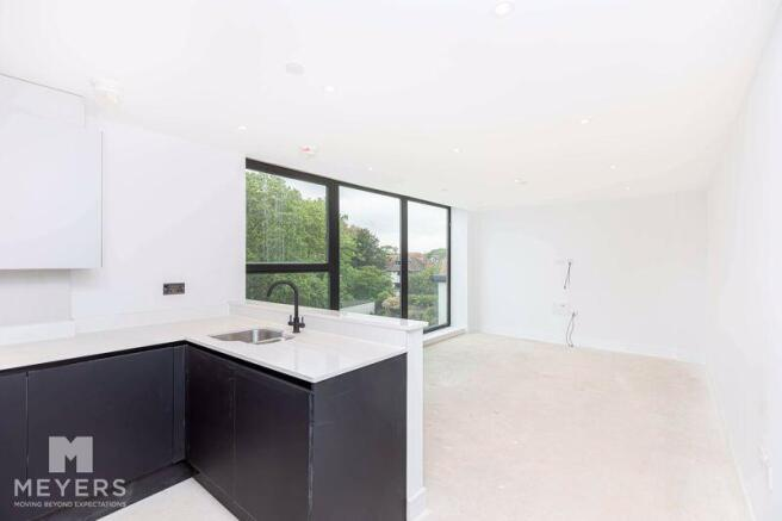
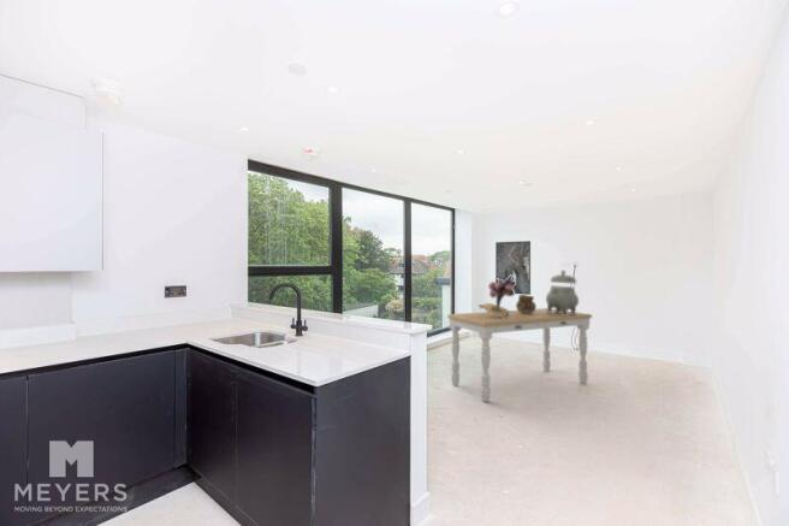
+ bouquet [476,274,516,319]
+ vessel [545,268,580,315]
+ ceramic pot [515,294,538,314]
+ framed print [494,240,532,296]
+ dining table [446,307,593,403]
